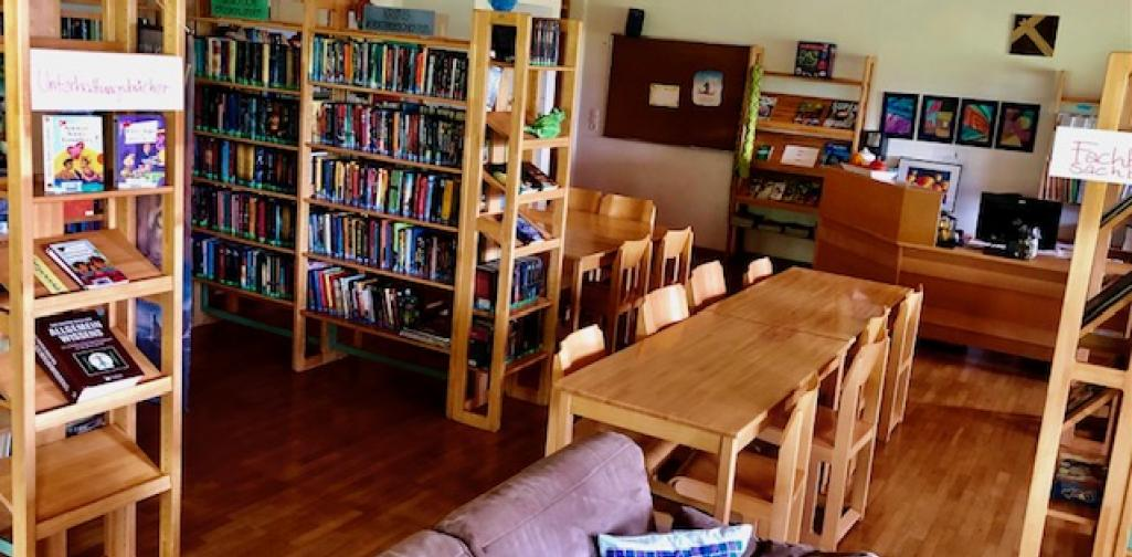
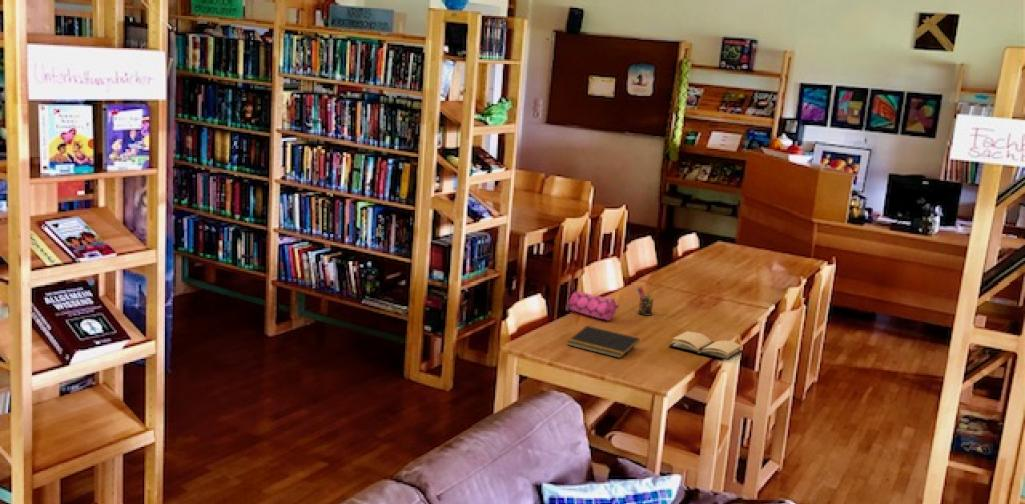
+ book [667,330,745,361]
+ pencil case [567,289,620,322]
+ pen holder [636,285,658,316]
+ notepad [566,325,640,359]
